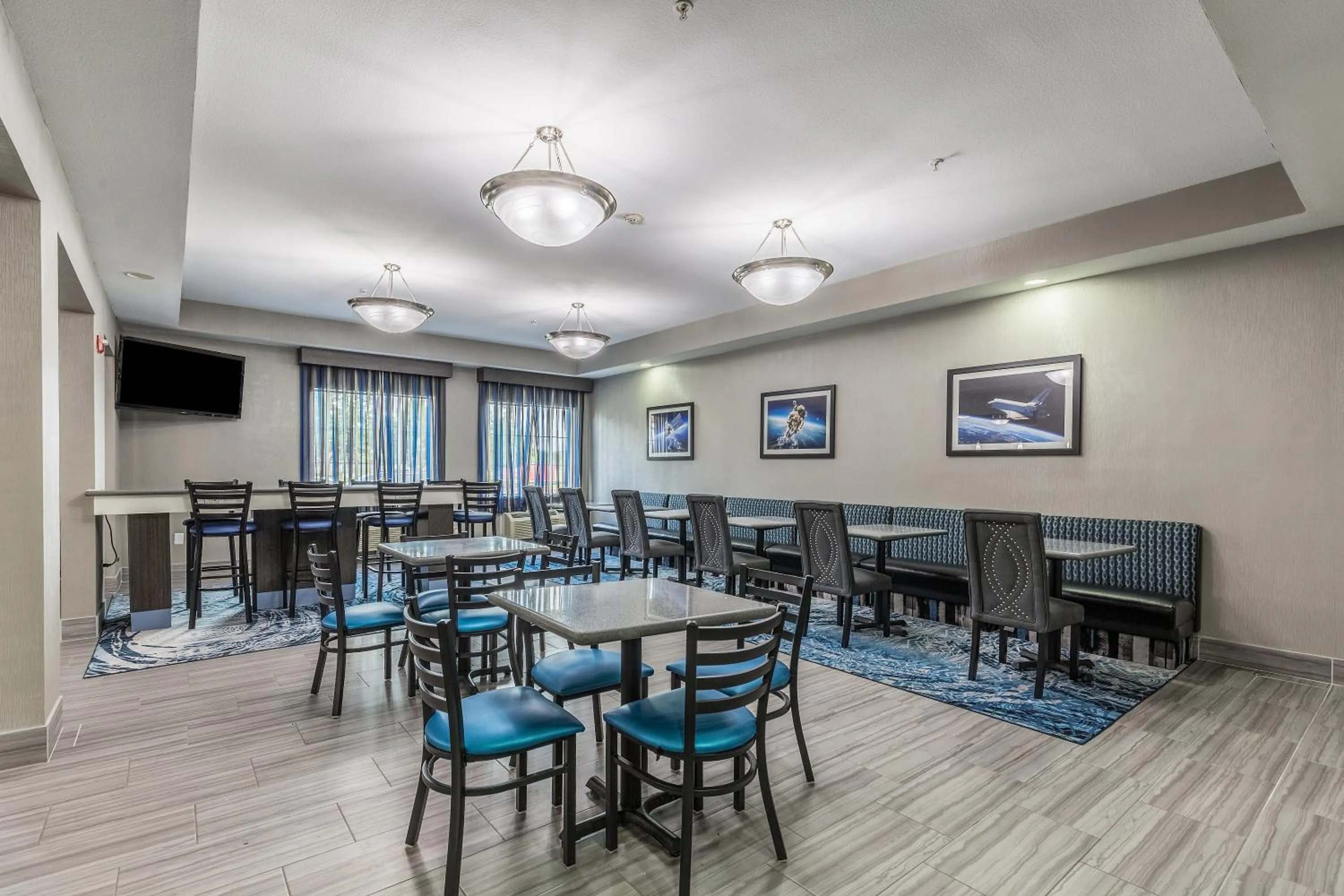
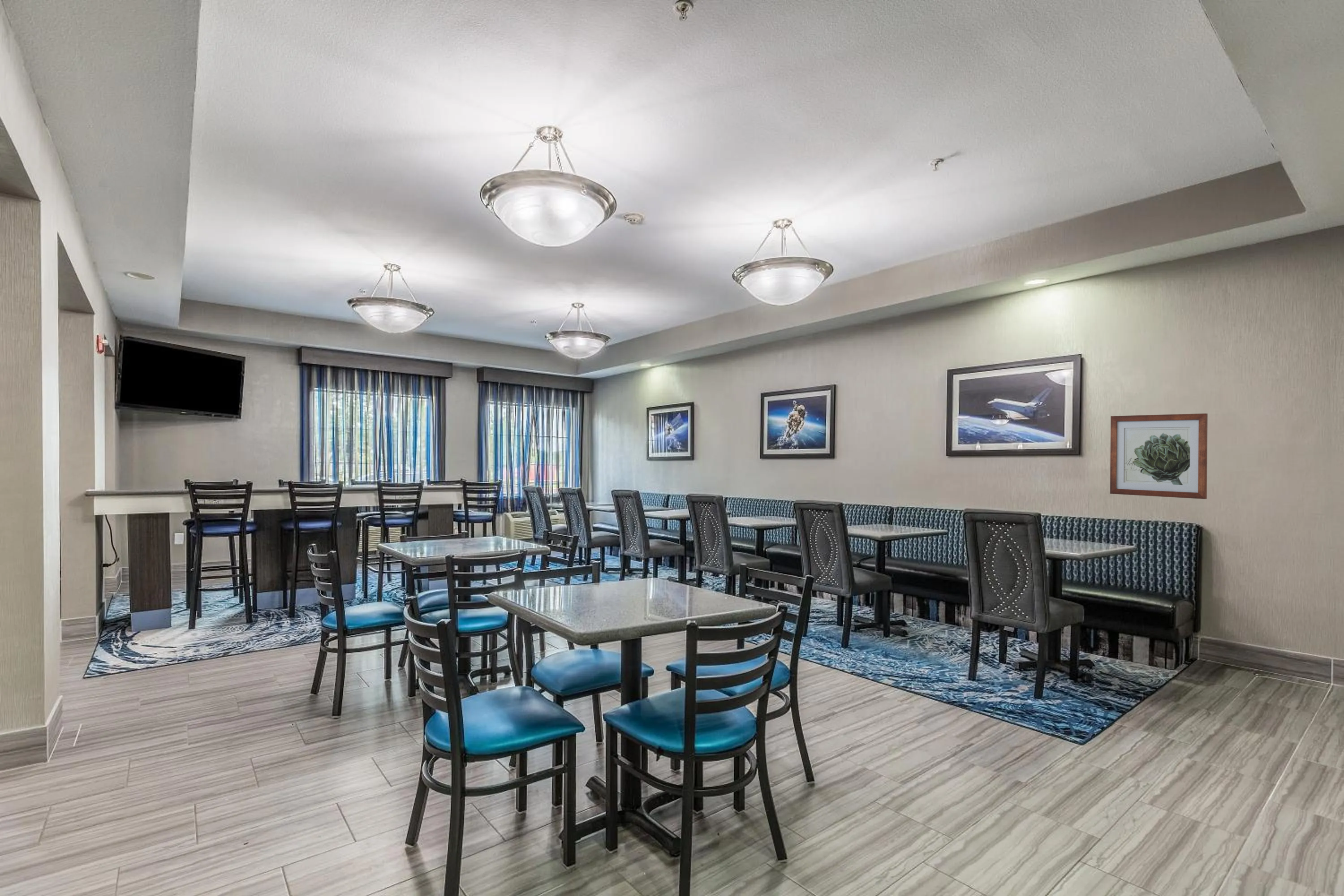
+ wall art [1110,413,1208,500]
